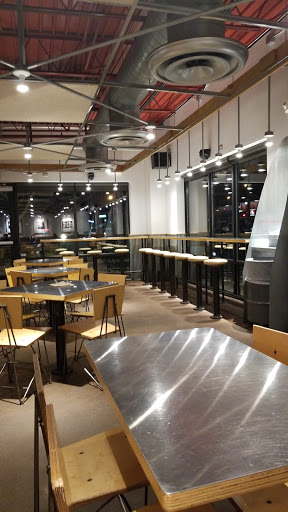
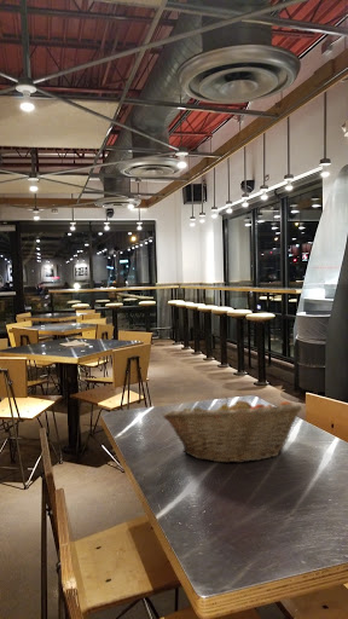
+ fruit basket [162,395,303,464]
